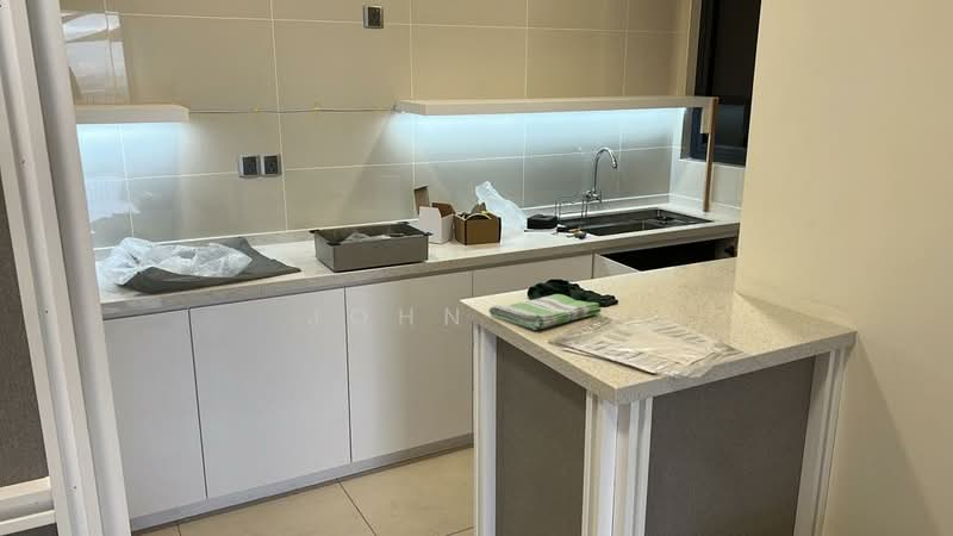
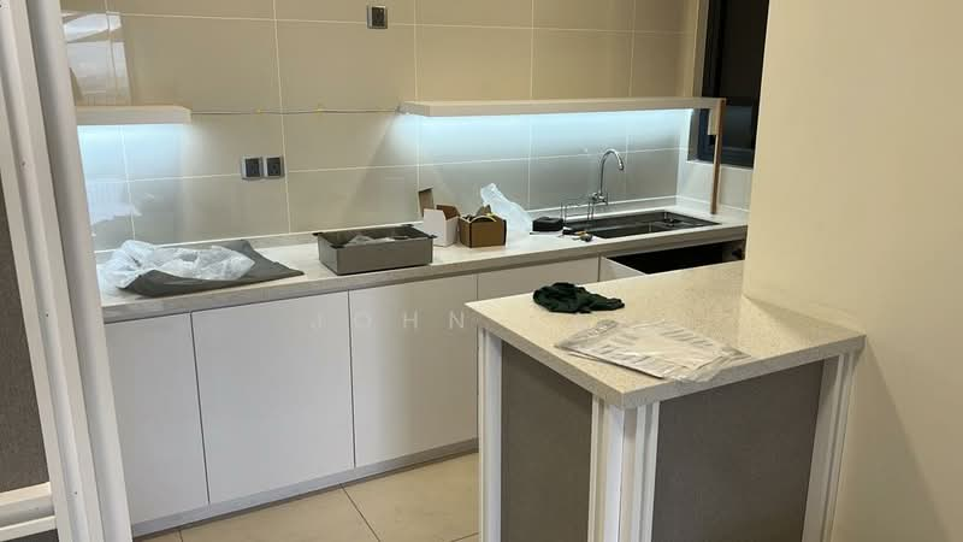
- dish towel [487,293,602,331]
